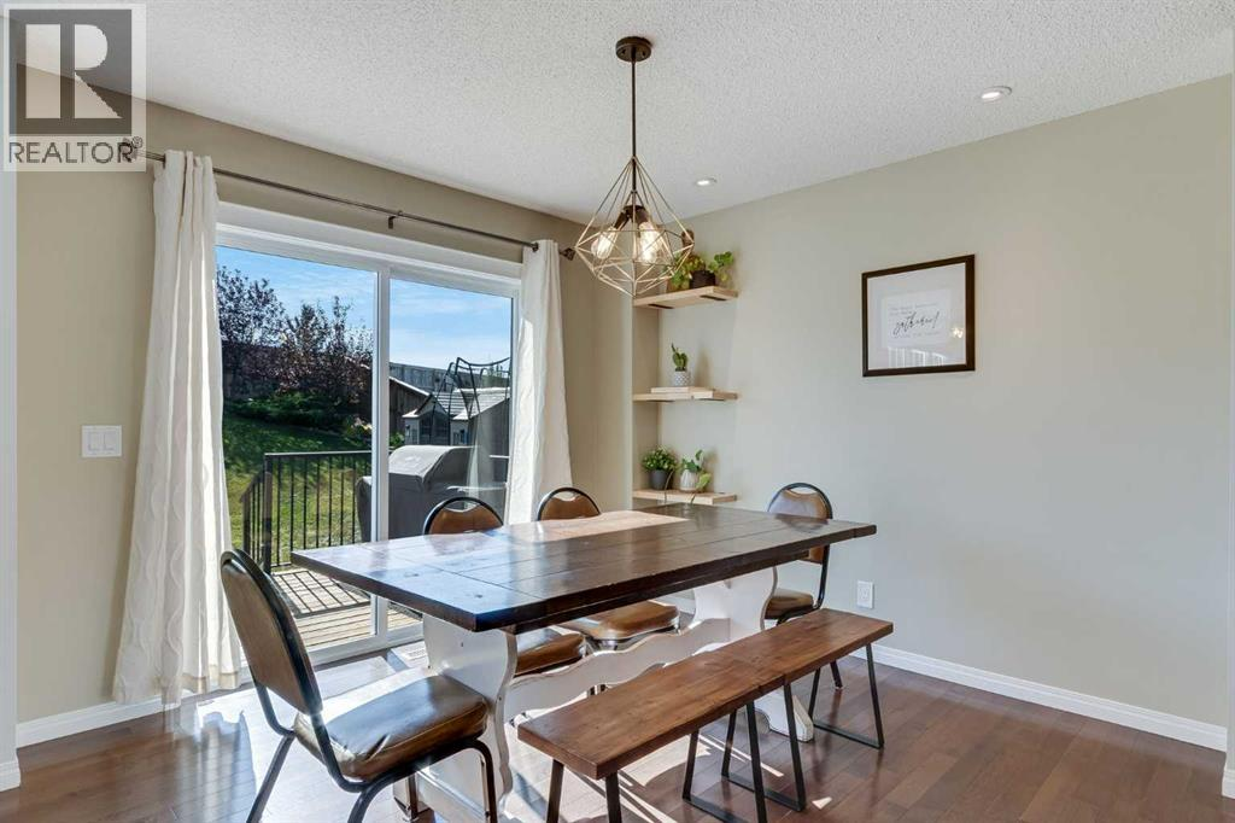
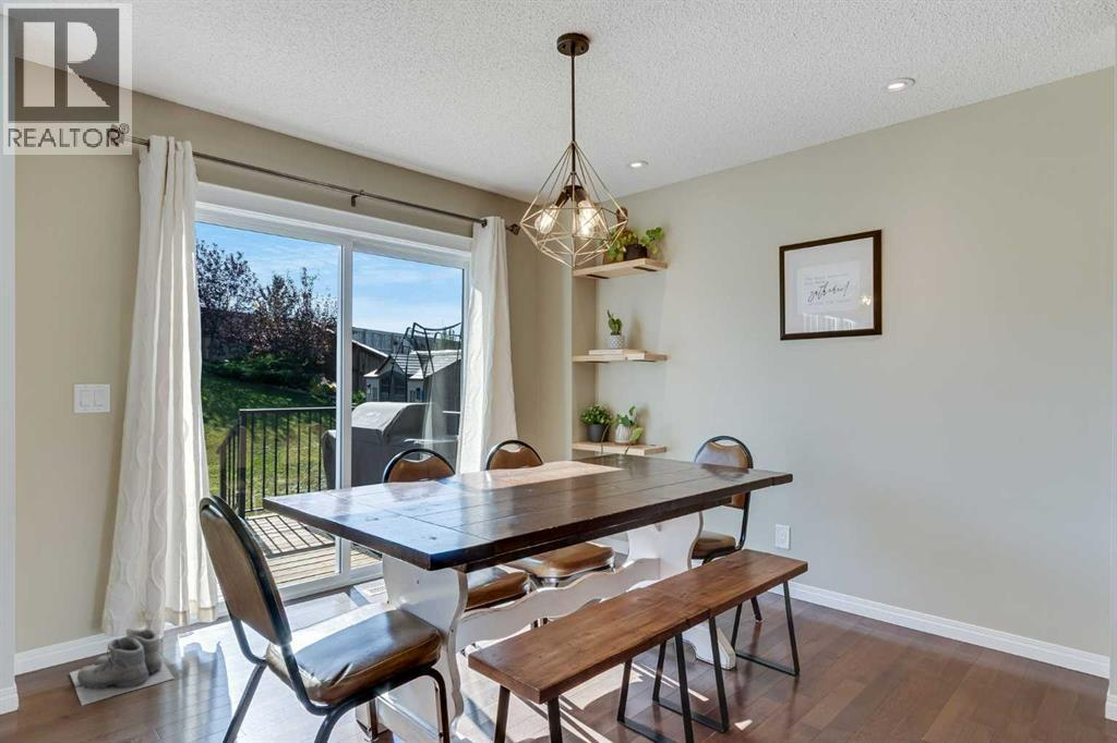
+ boots [69,628,175,707]
